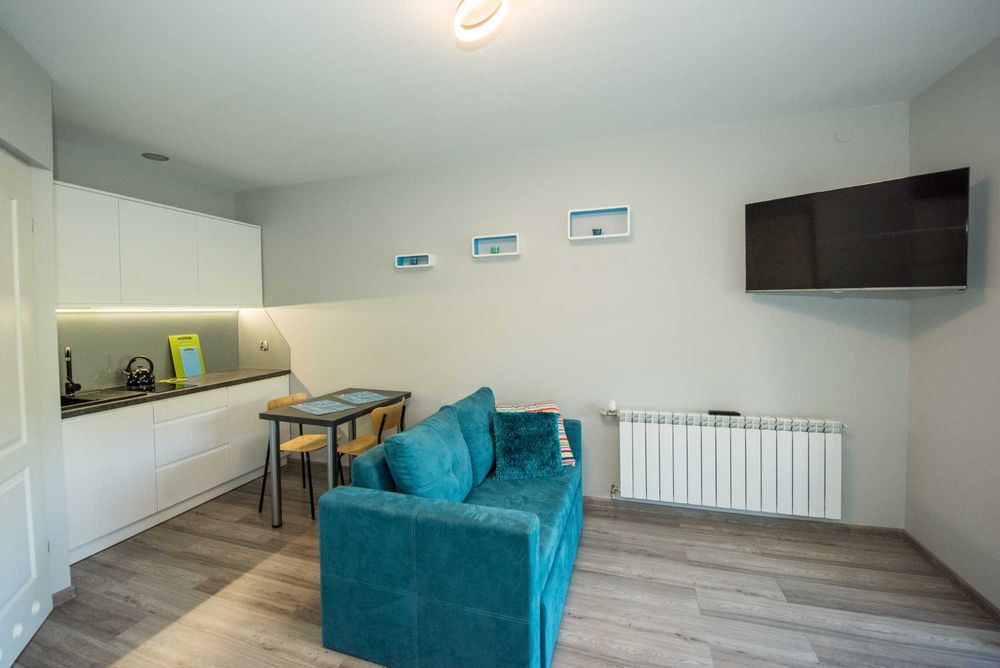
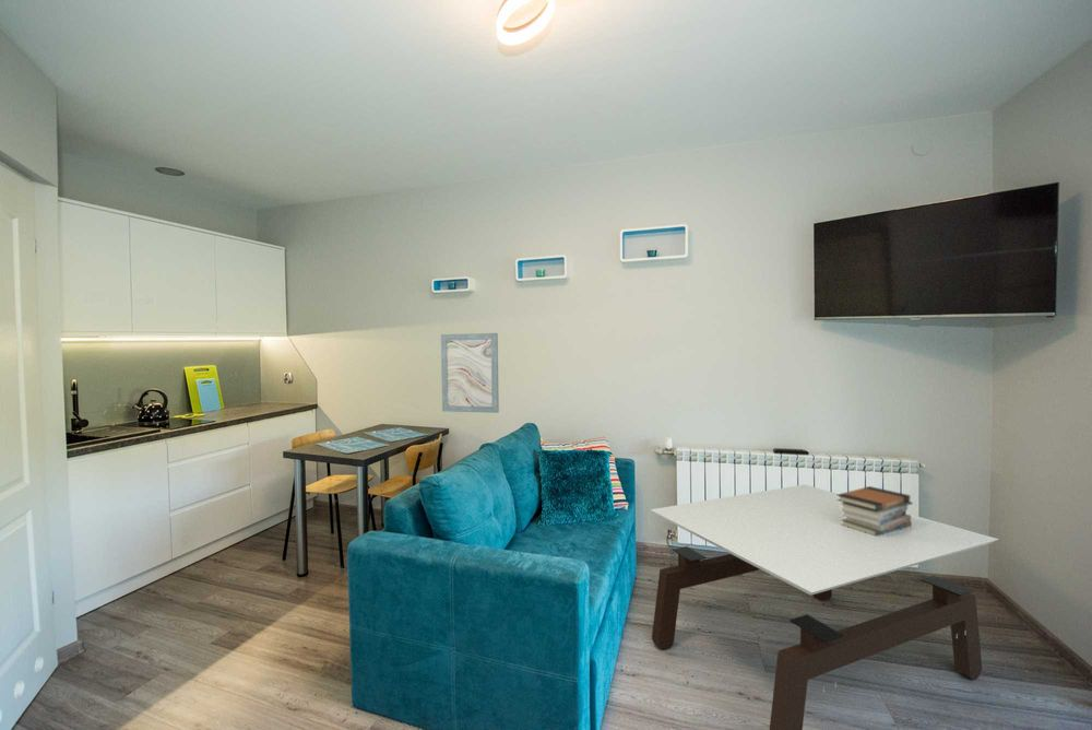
+ book stack [836,485,913,537]
+ coffee table [650,484,999,730]
+ wall art [440,332,500,414]
